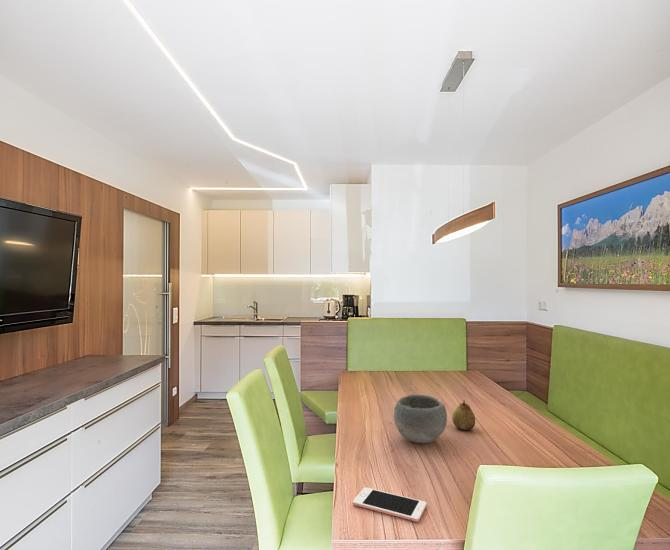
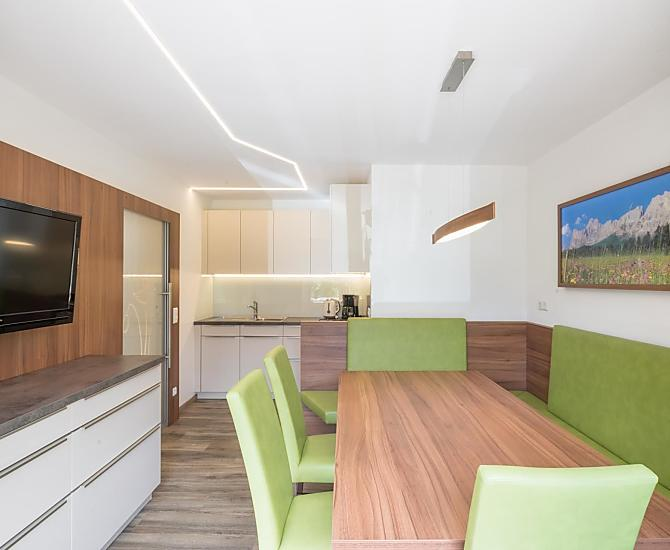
- cell phone [352,486,427,523]
- bowl [393,394,448,444]
- fruit [451,400,476,431]
